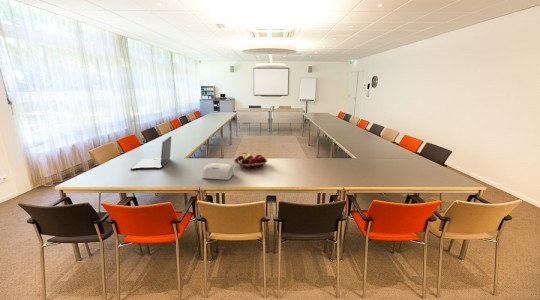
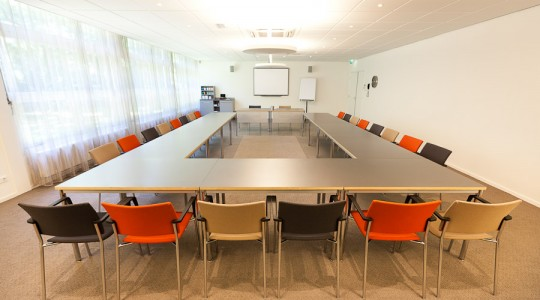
- laptop [130,135,172,171]
- fruit basket [233,152,268,170]
- tissue box [202,162,235,181]
